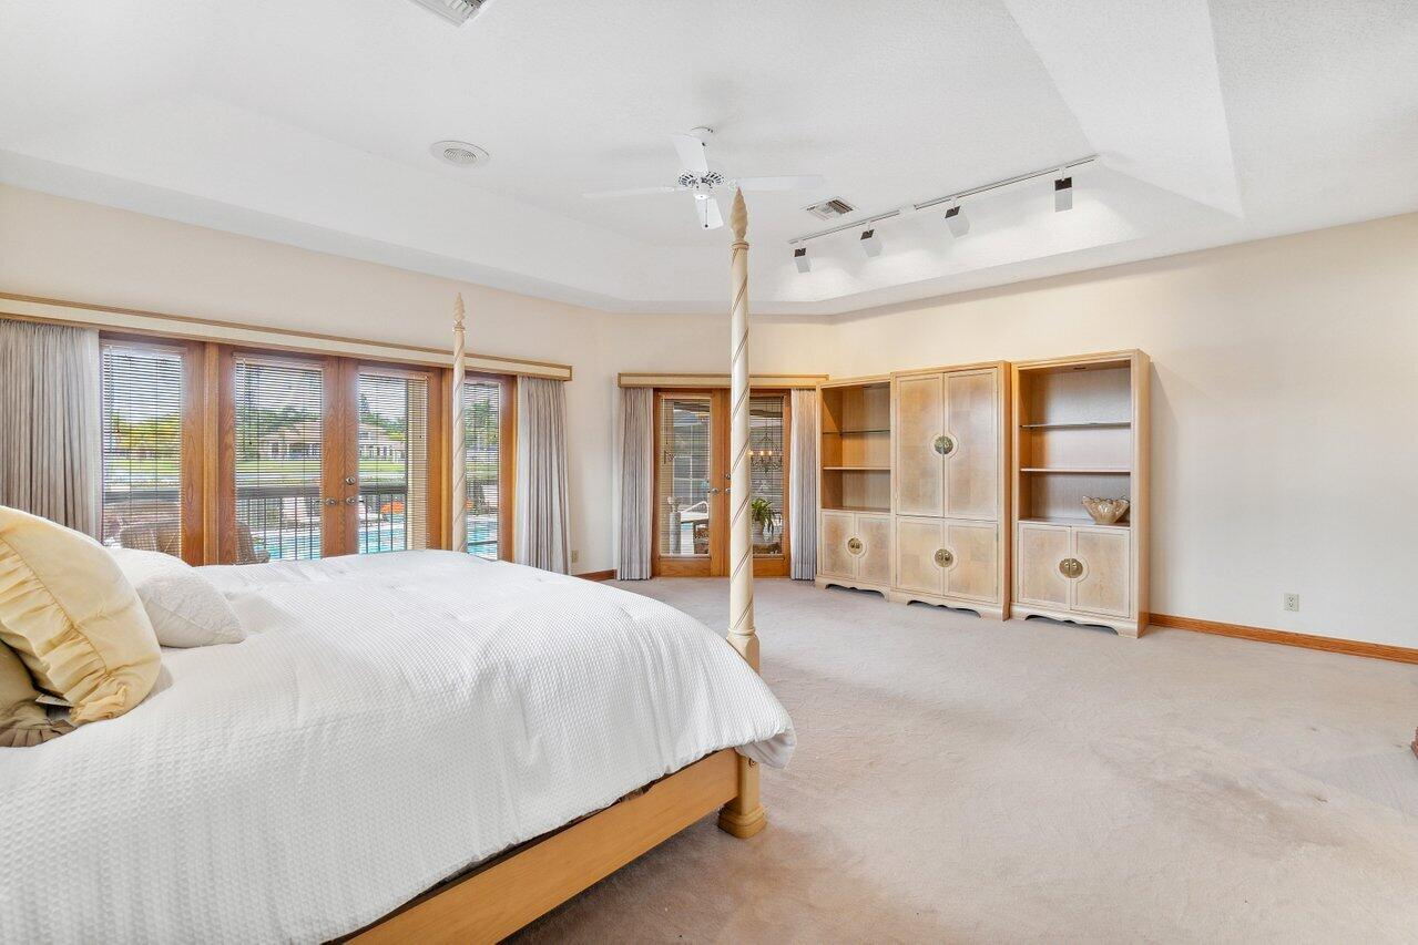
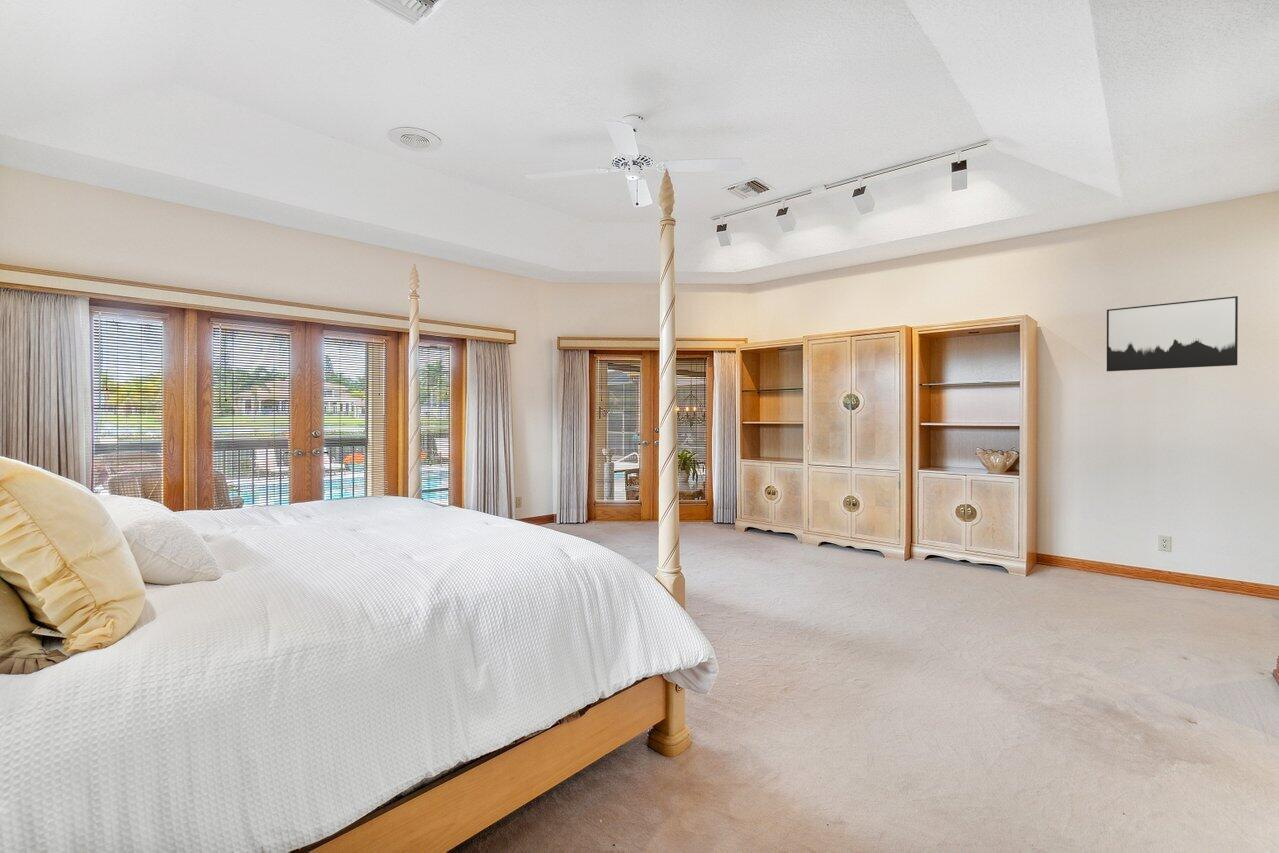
+ wall art [1106,295,1239,373]
